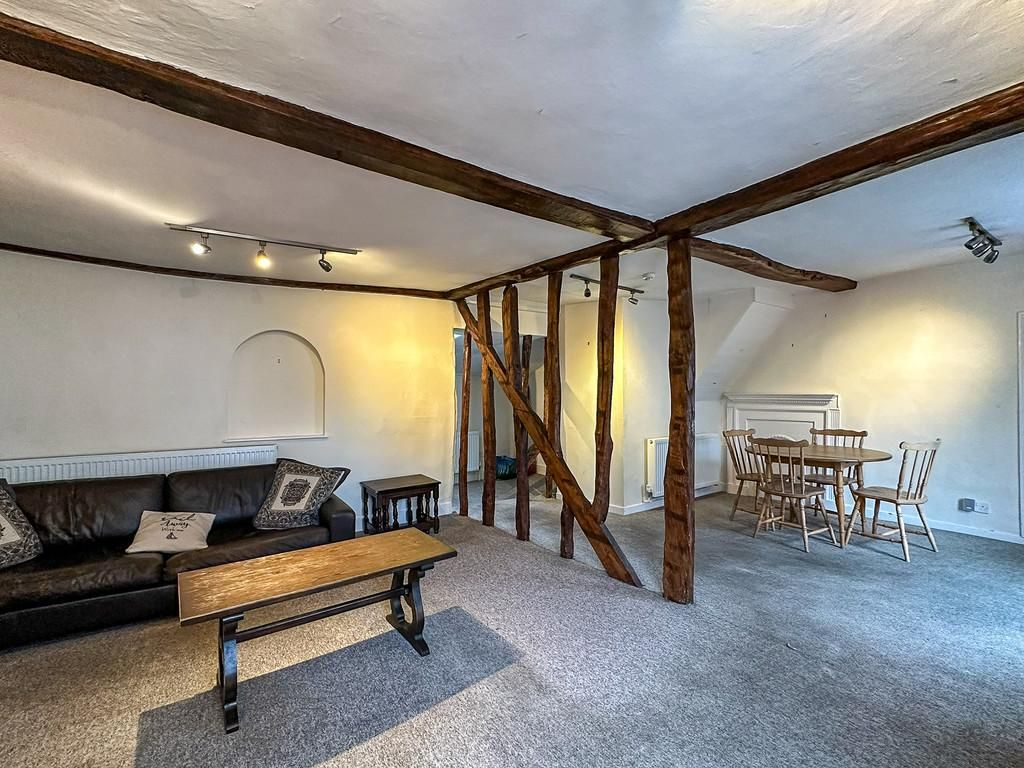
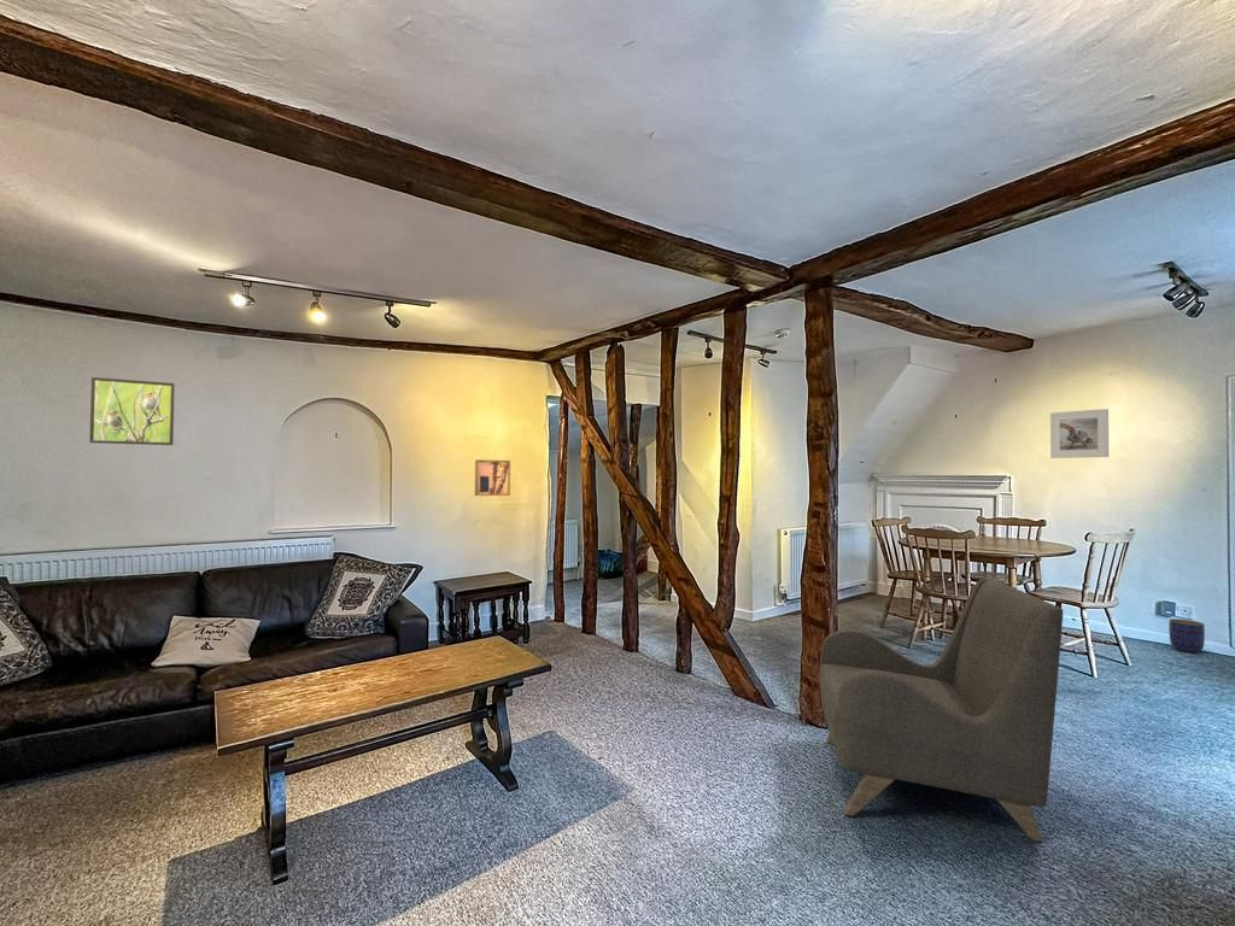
+ planter [1167,617,1206,654]
+ armchair [818,576,1064,843]
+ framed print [88,376,176,446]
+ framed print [1049,408,1110,459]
+ wall art [474,458,511,497]
